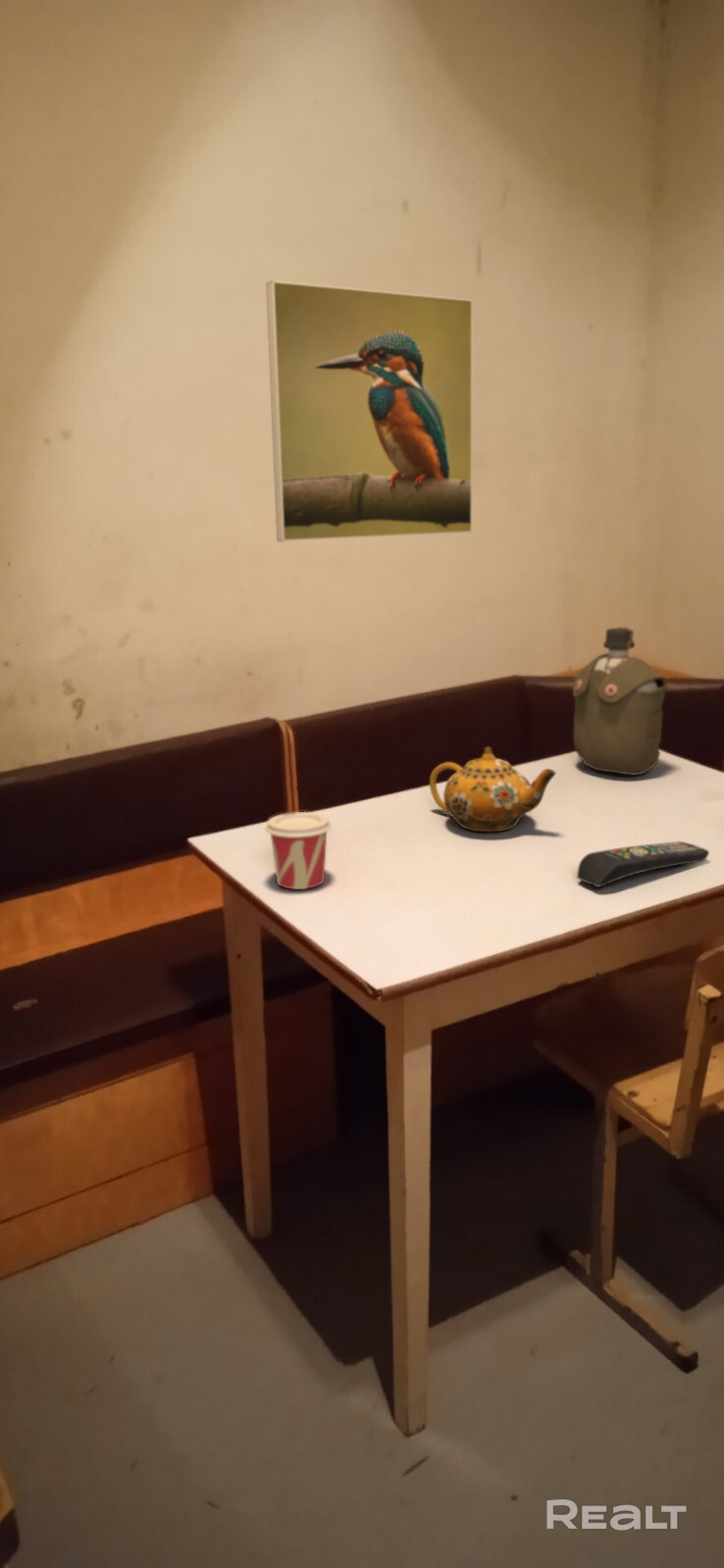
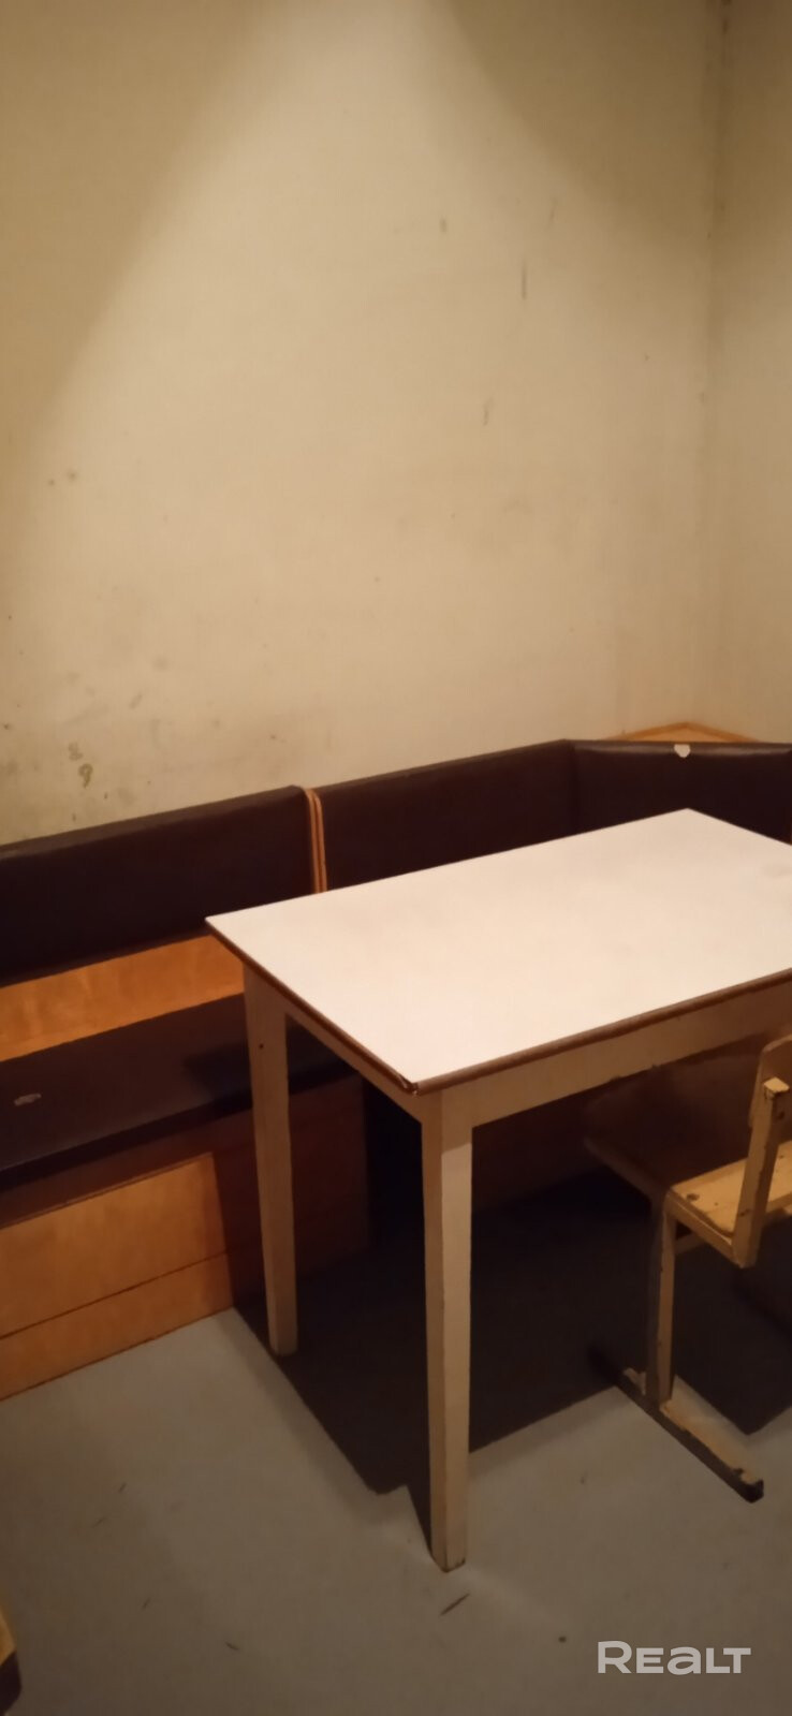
- water bottle [572,625,669,776]
- teapot [429,745,557,833]
- remote control [576,840,710,887]
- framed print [265,279,474,542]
- cup [265,811,333,890]
